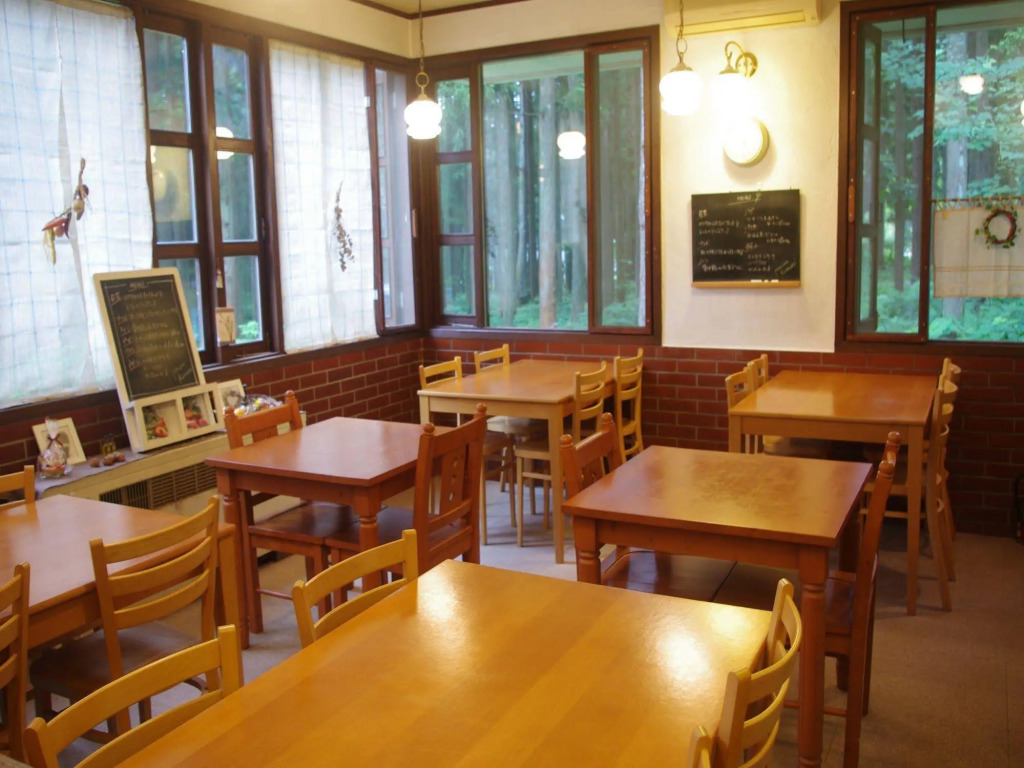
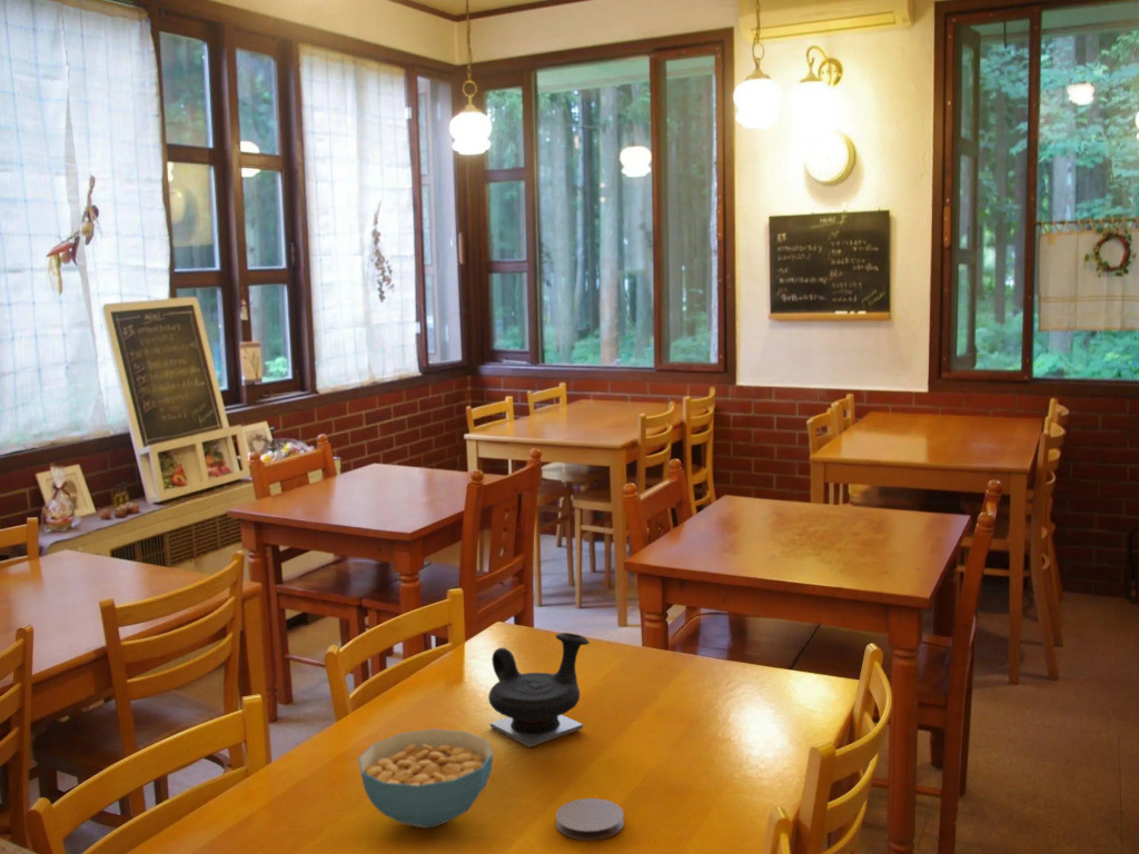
+ coaster [555,797,625,842]
+ cereal bowl [357,728,495,830]
+ teapot [487,632,591,748]
